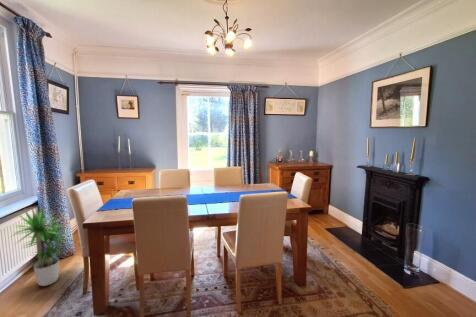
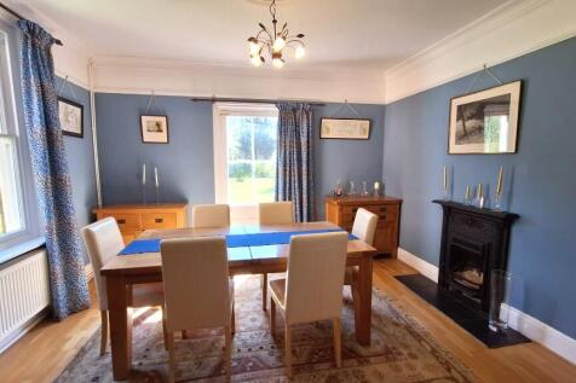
- potted plant [10,204,73,287]
